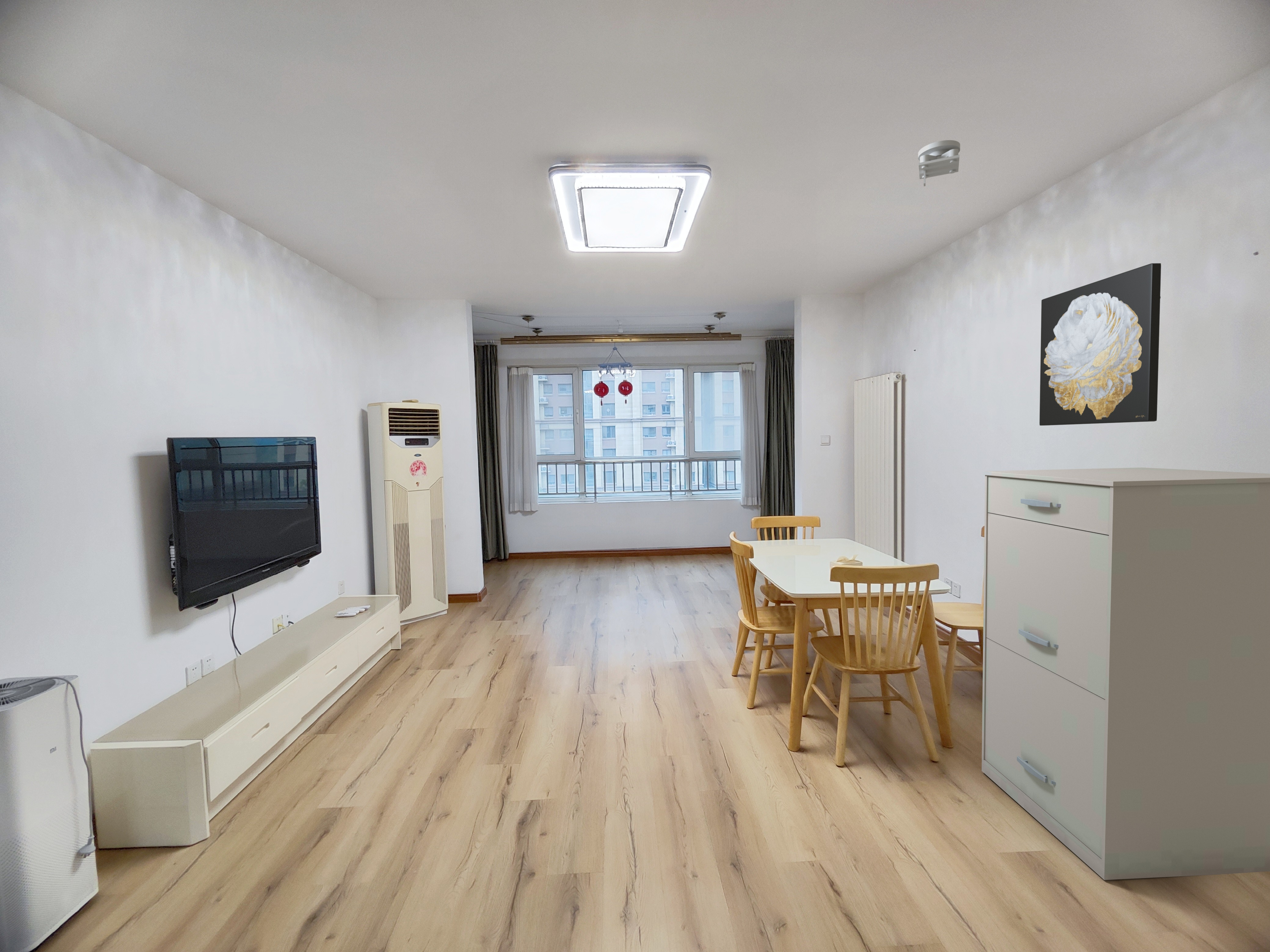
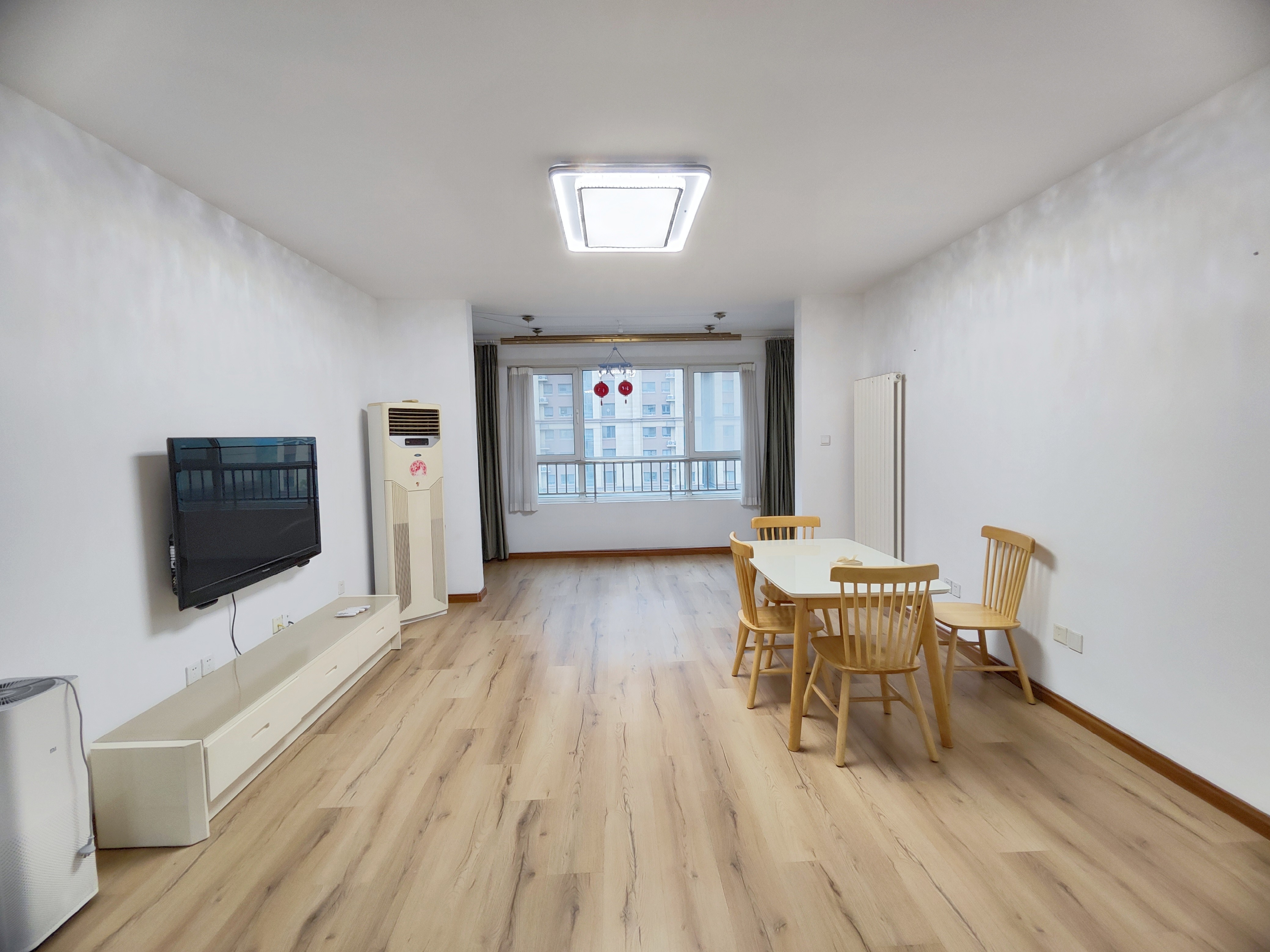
- smoke detector [918,140,961,187]
- wall art [1039,263,1161,426]
- filing cabinet [981,467,1270,880]
